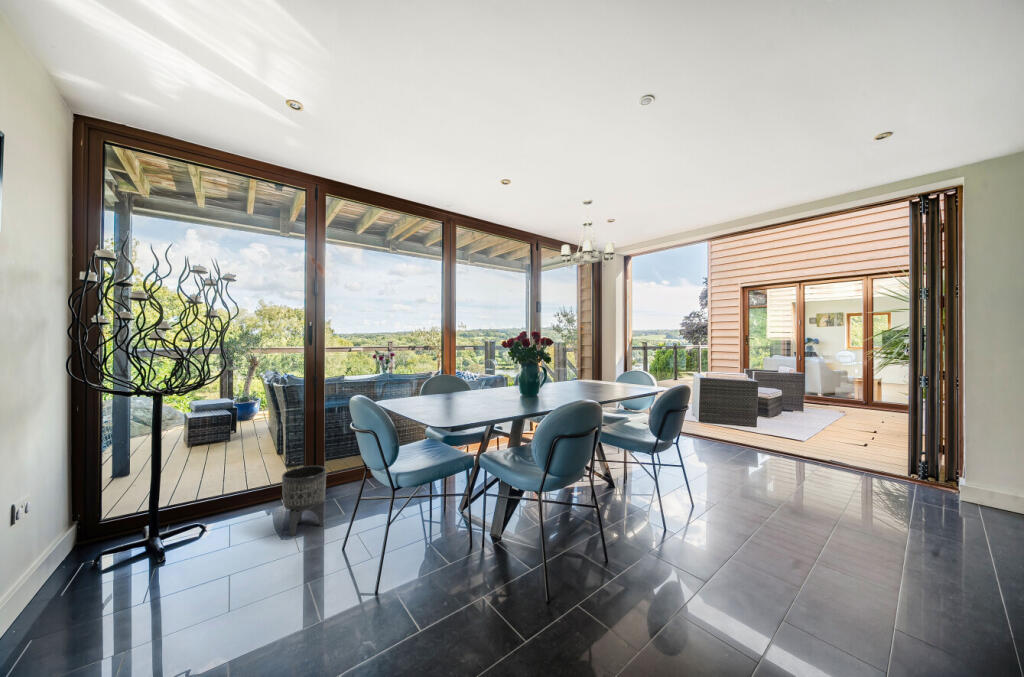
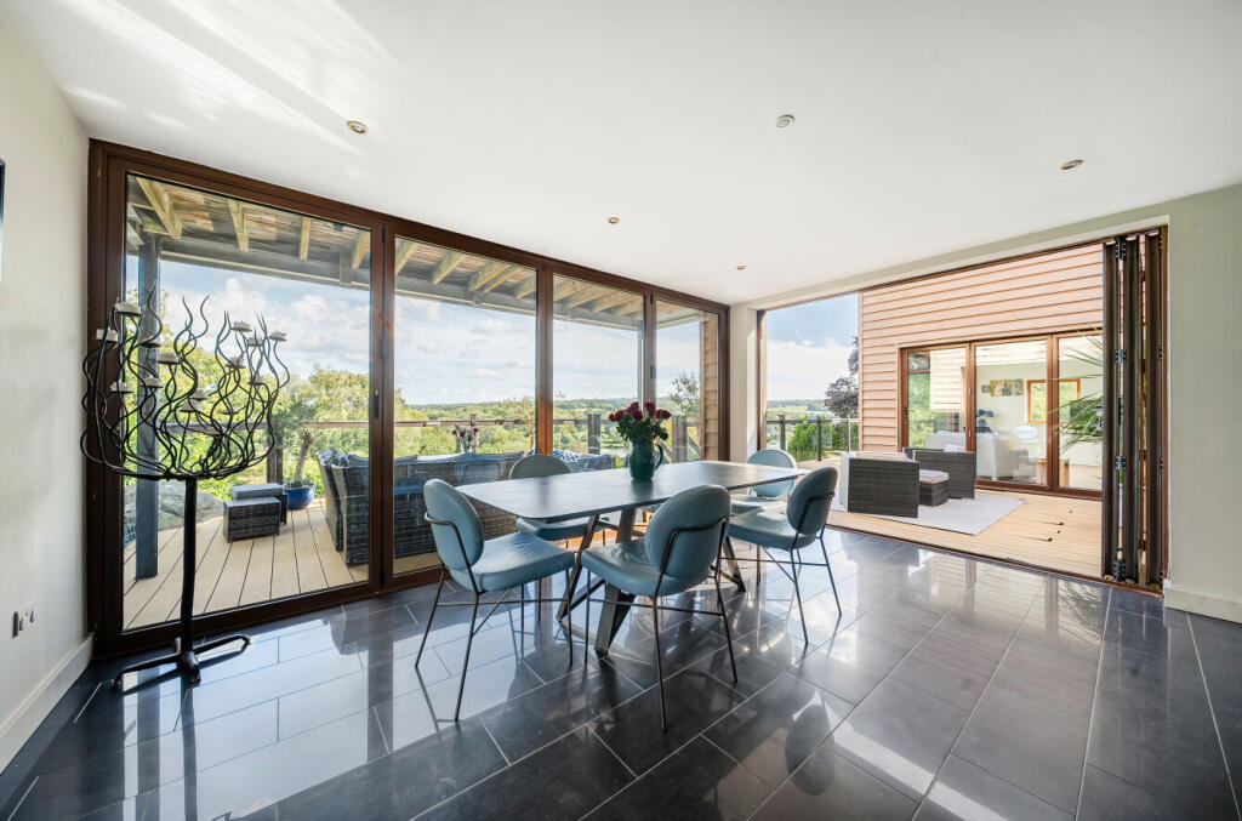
- planter [281,465,327,537]
- chandelier [560,199,616,270]
